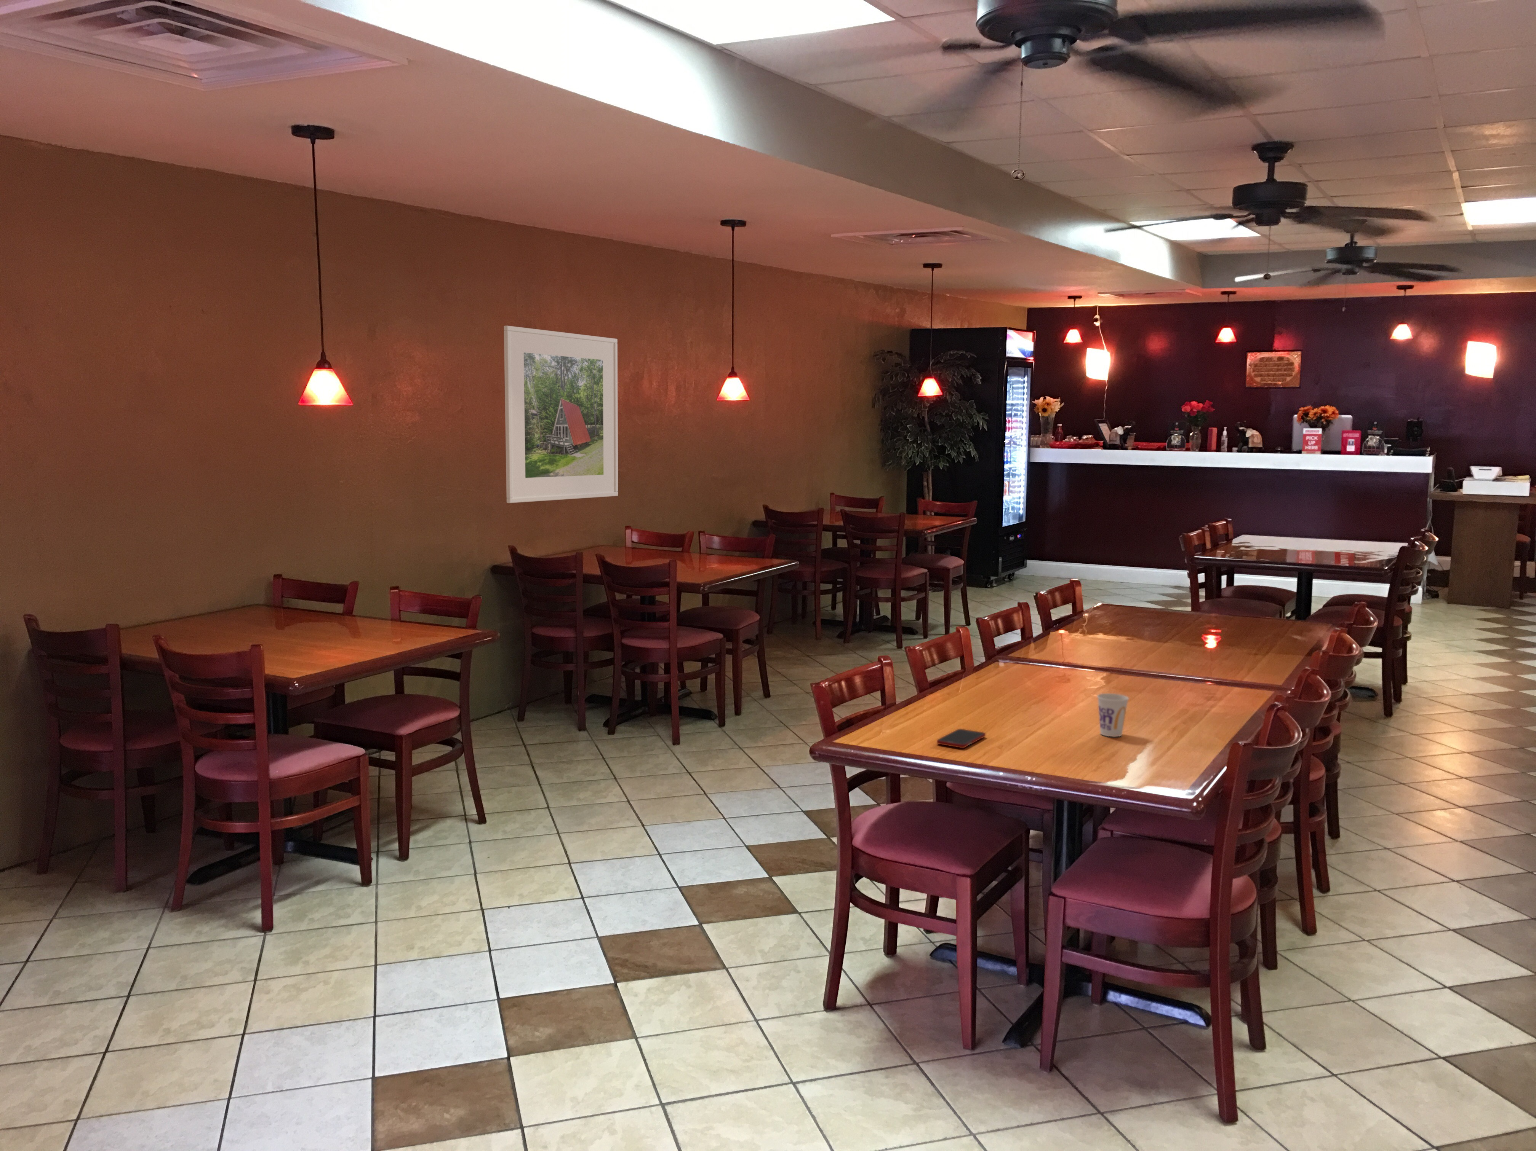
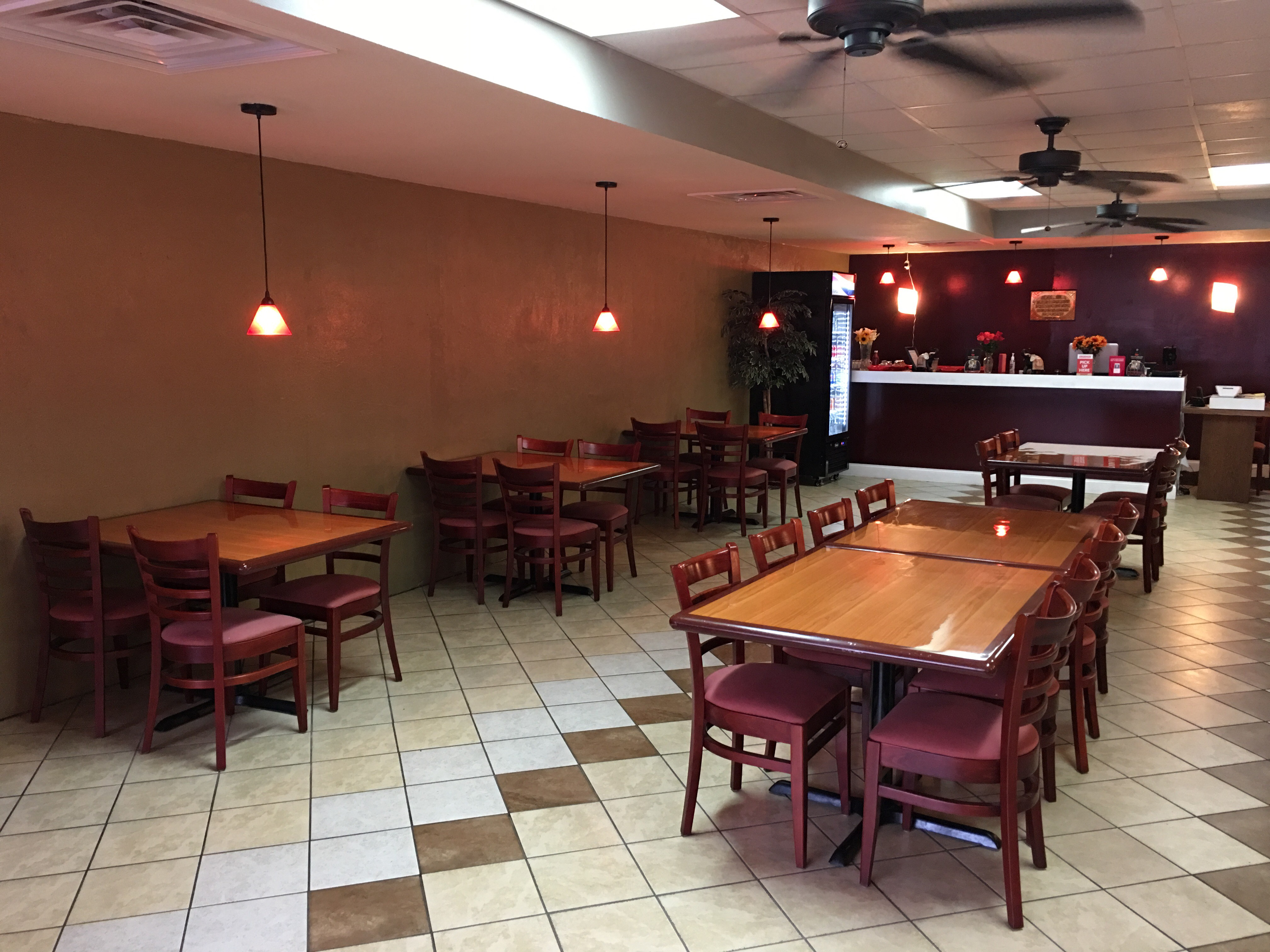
- cell phone [936,729,986,748]
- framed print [503,325,618,503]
- cup [1097,693,1130,738]
